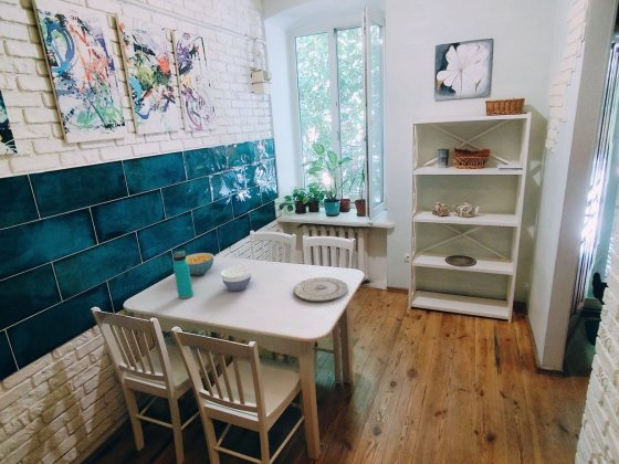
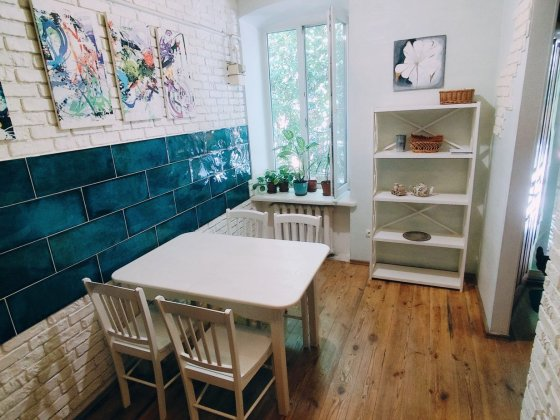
- water bottle [172,250,195,300]
- plate [293,276,349,303]
- cereal bowl [186,252,214,276]
- bowl [220,265,252,293]
